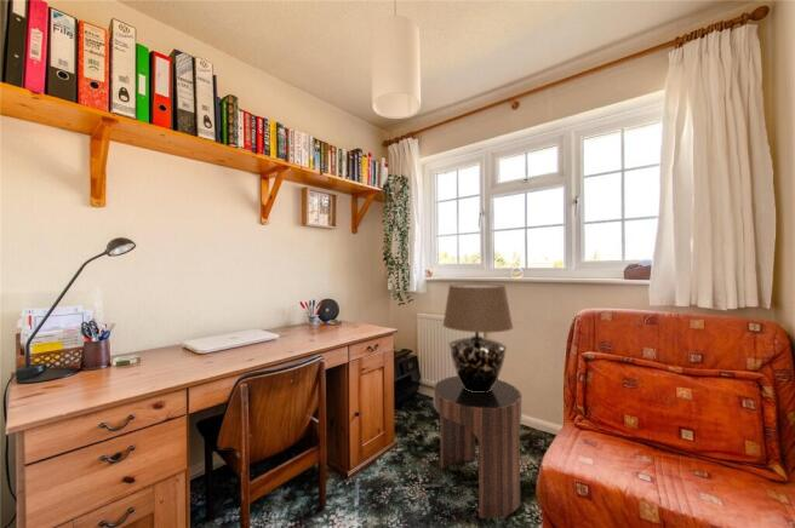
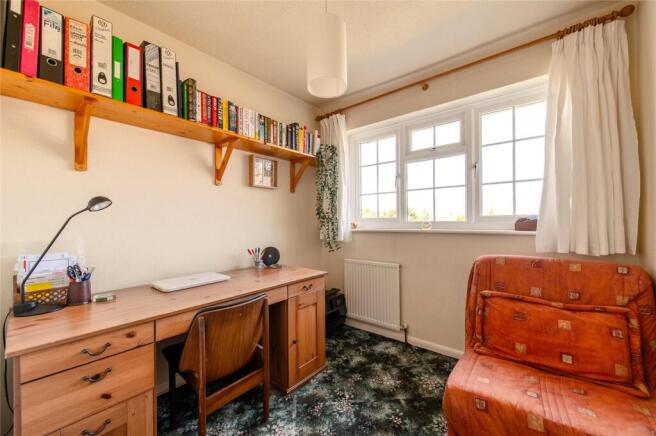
- side table [433,375,524,520]
- table lamp [441,283,514,392]
